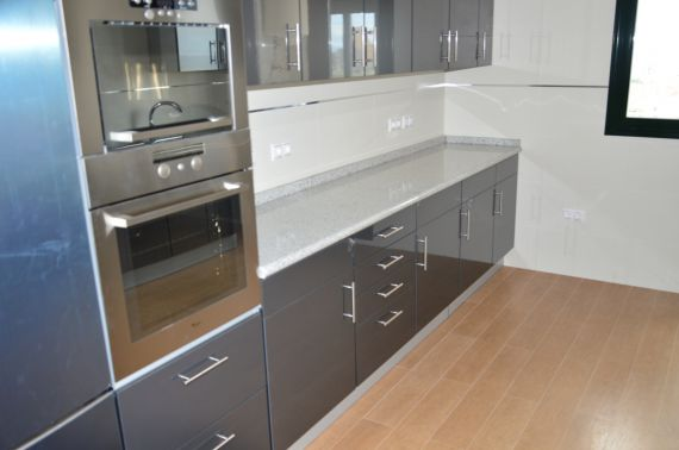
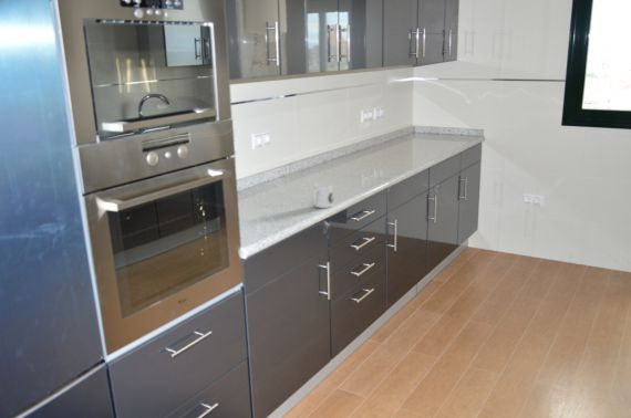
+ mug [312,182,333,209]
